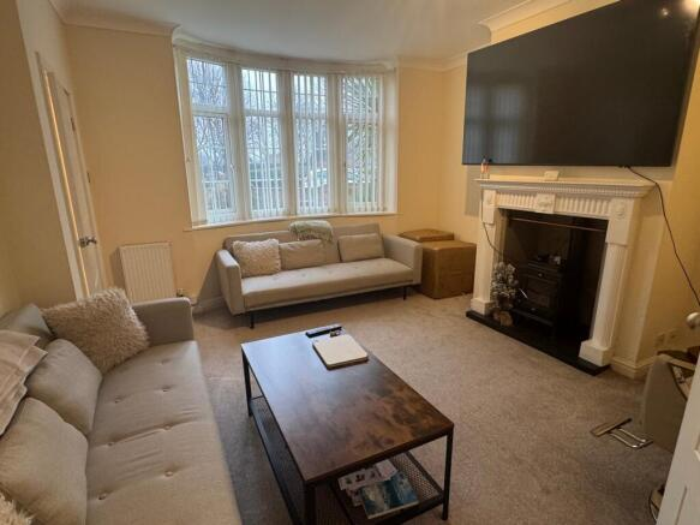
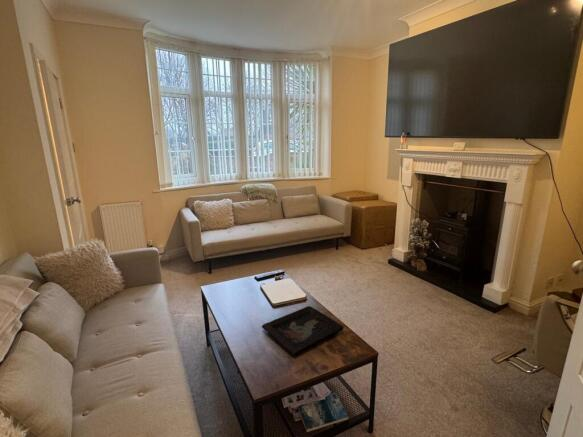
+ decorative tray [261,305,345,357]
